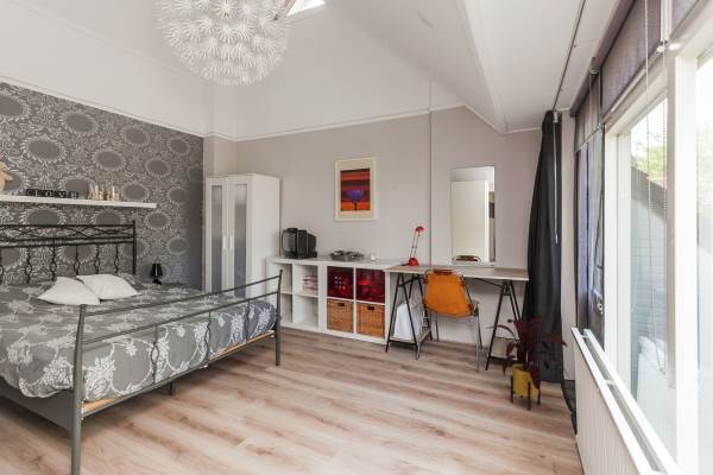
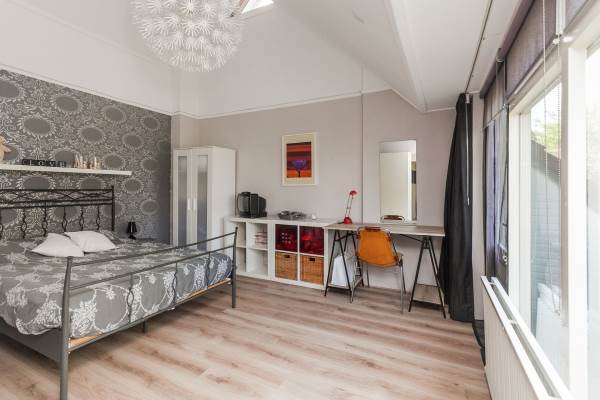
- house plant [485,316,570,411]
